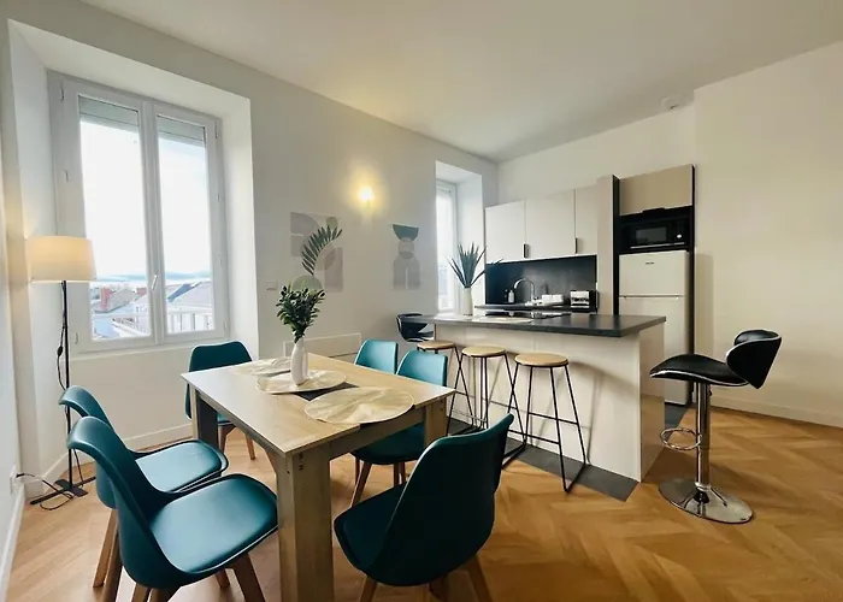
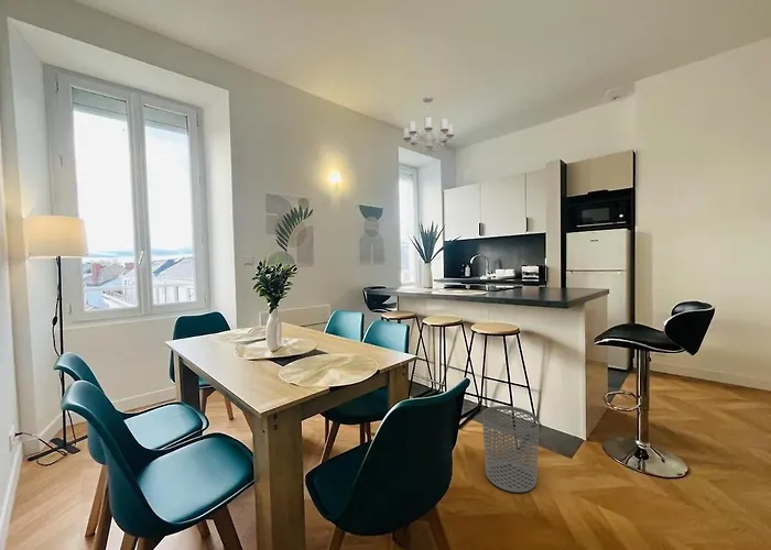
+ waste bin [481,405,540,493]
+ chandelier [402,96,455,156]
